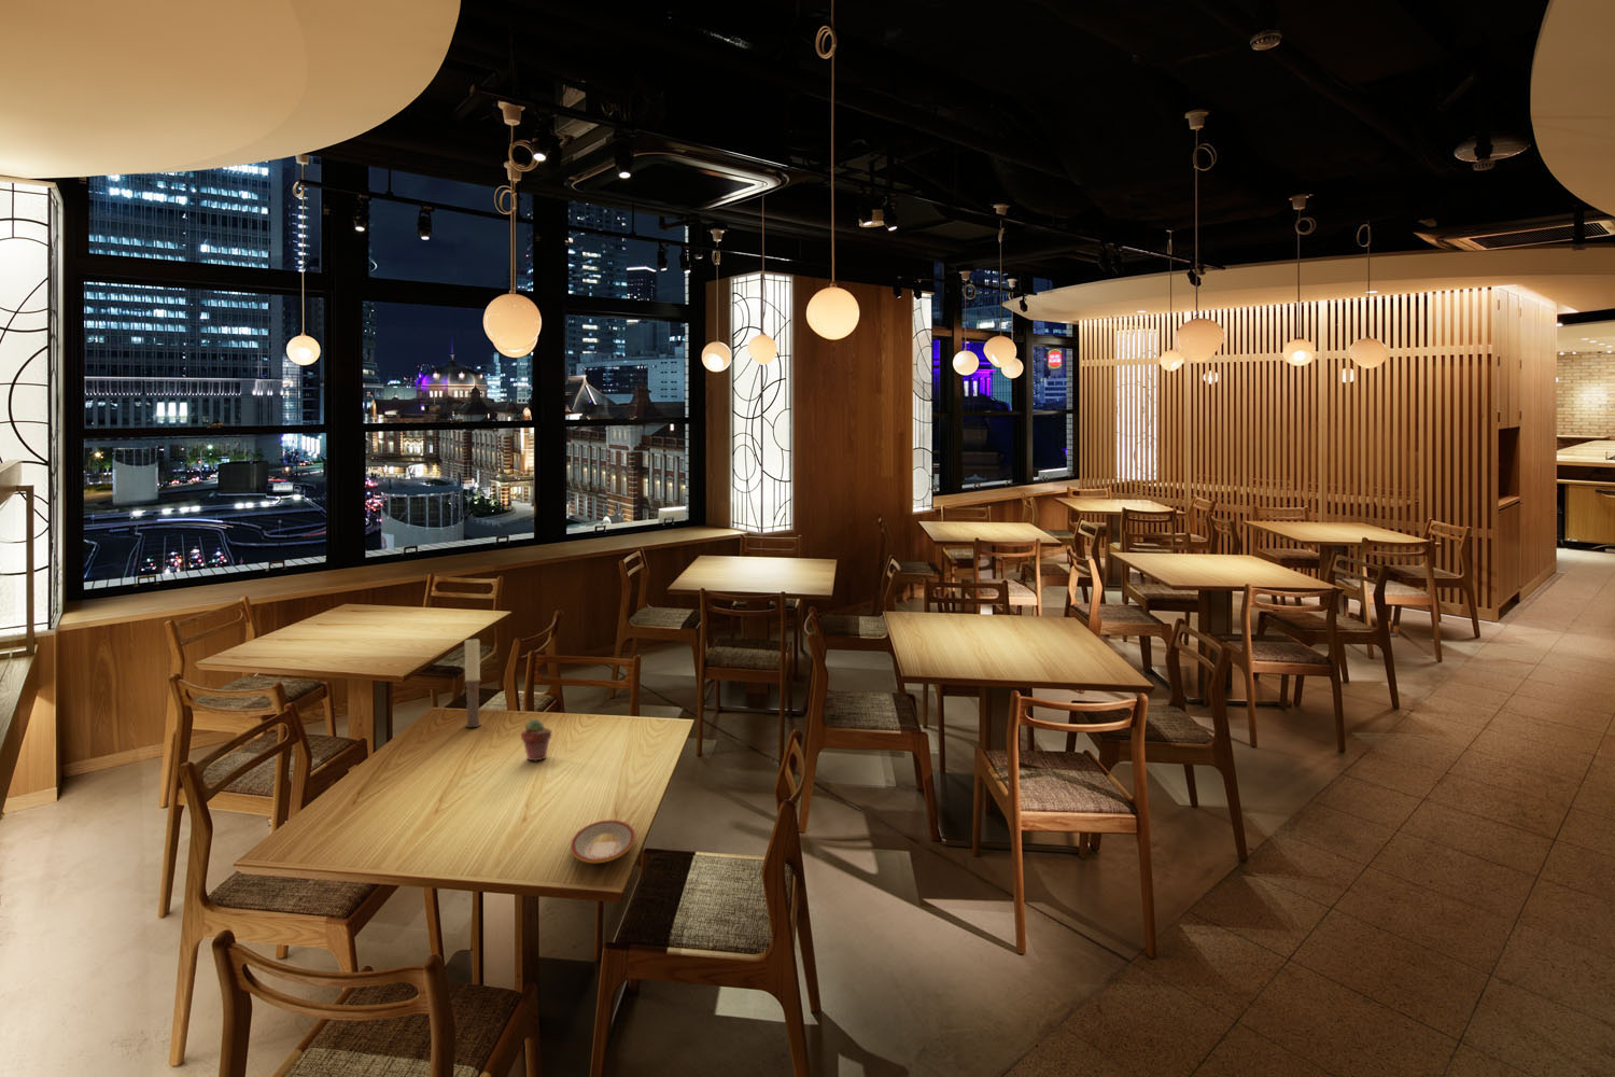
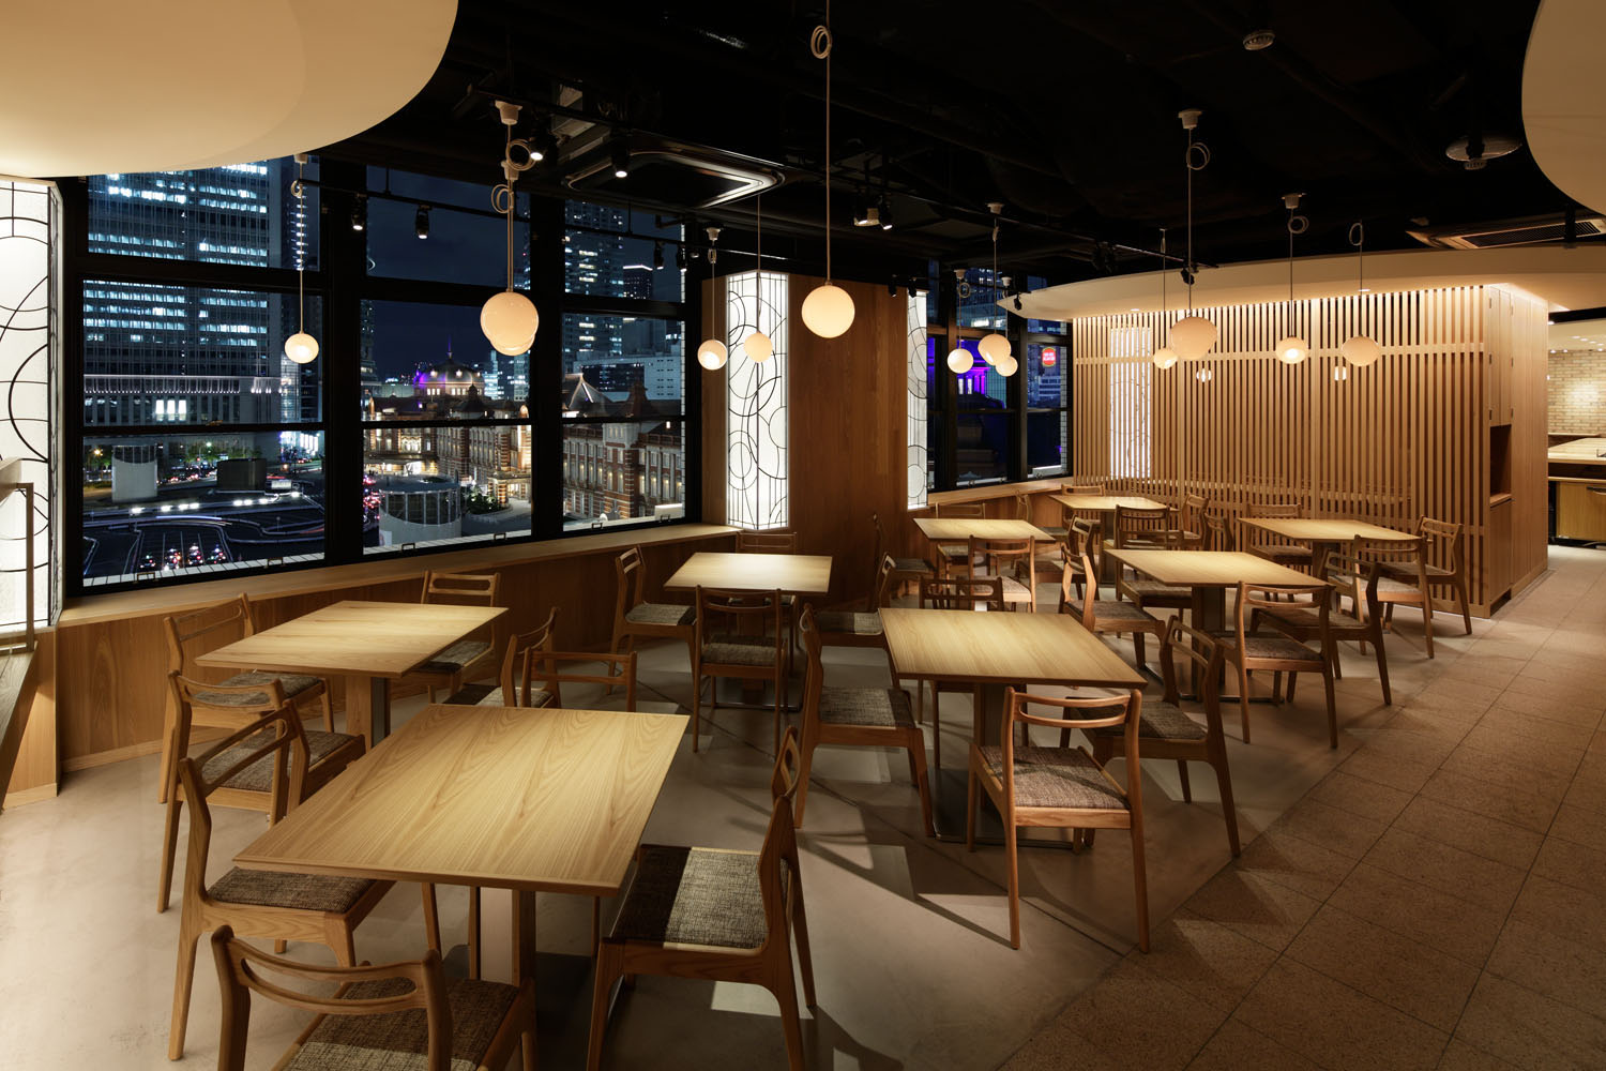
- candle [463,637,482,728]
- potted succulent [520,719,553,761]
- plate [570,820,637,864]
